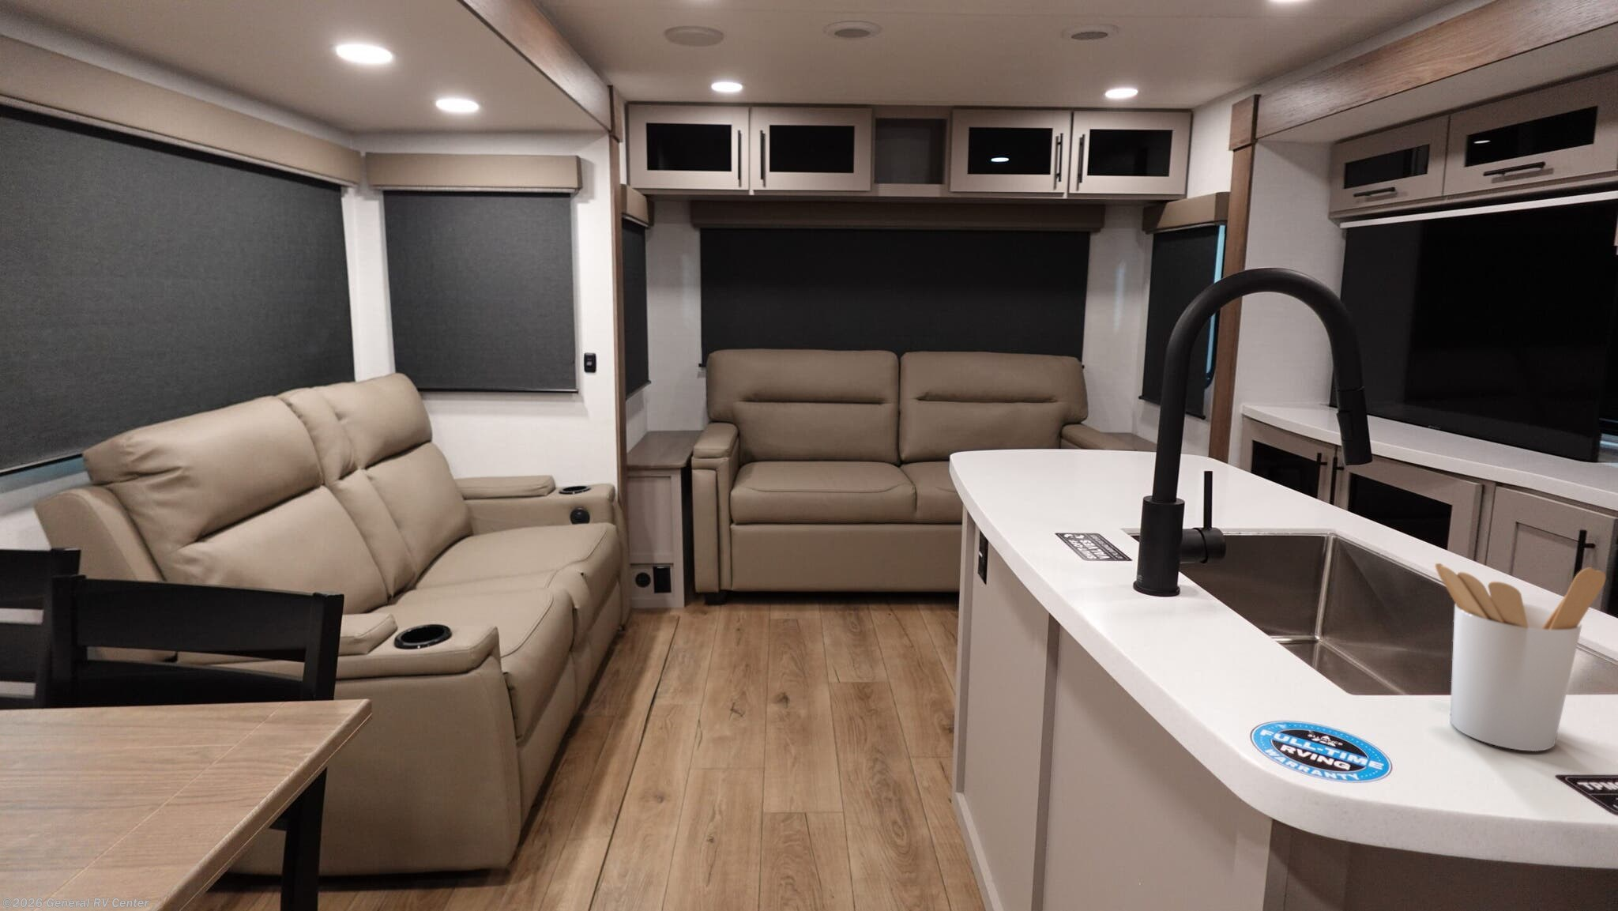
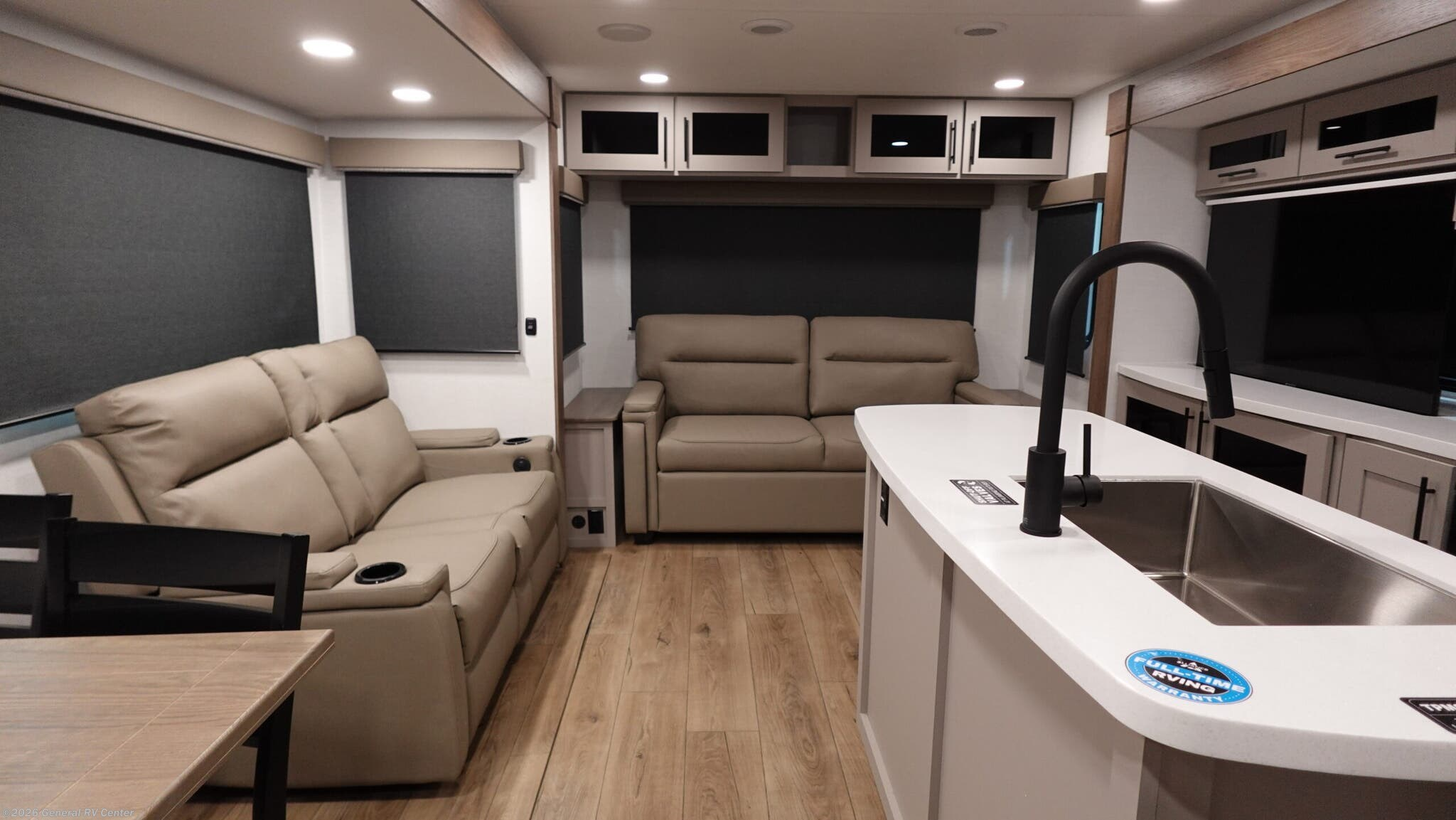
- utensil holder [1434,562,1607,752]
